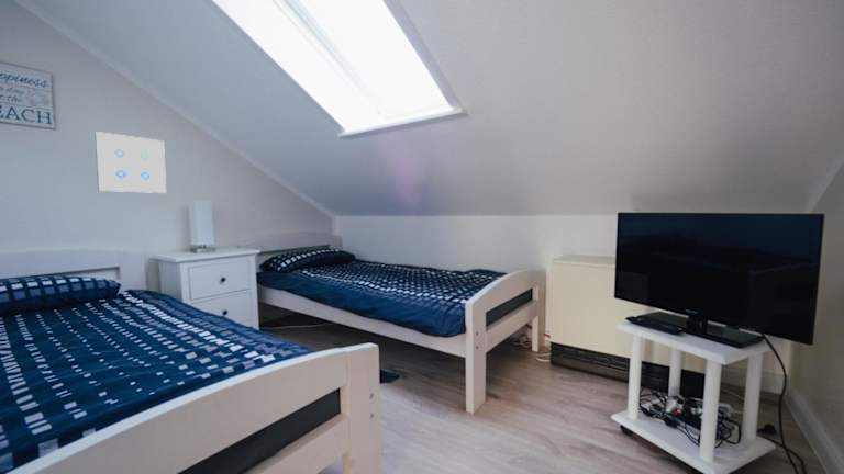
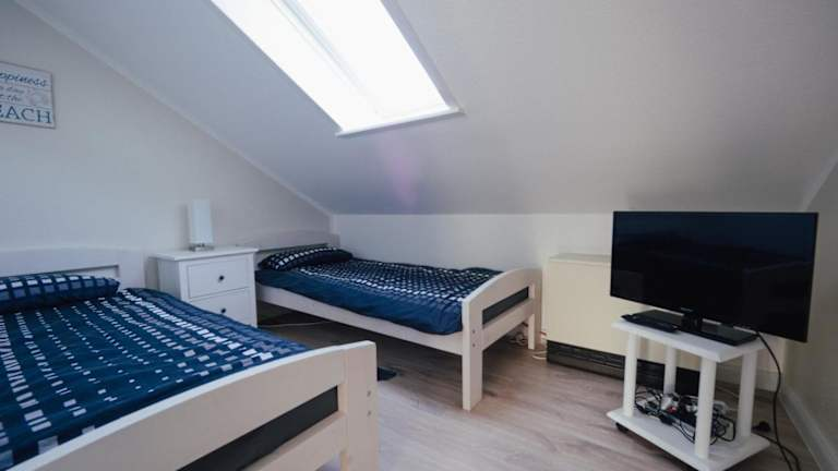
- wall art [93,131,167,194]
